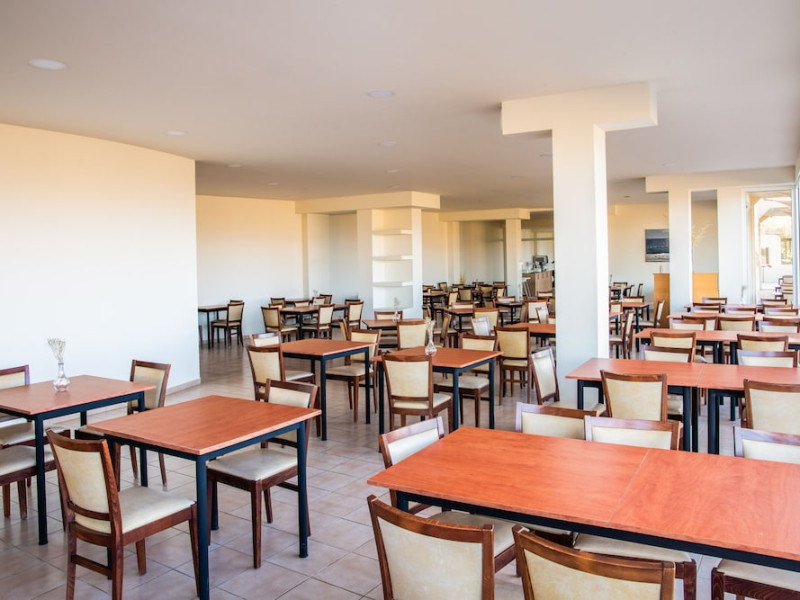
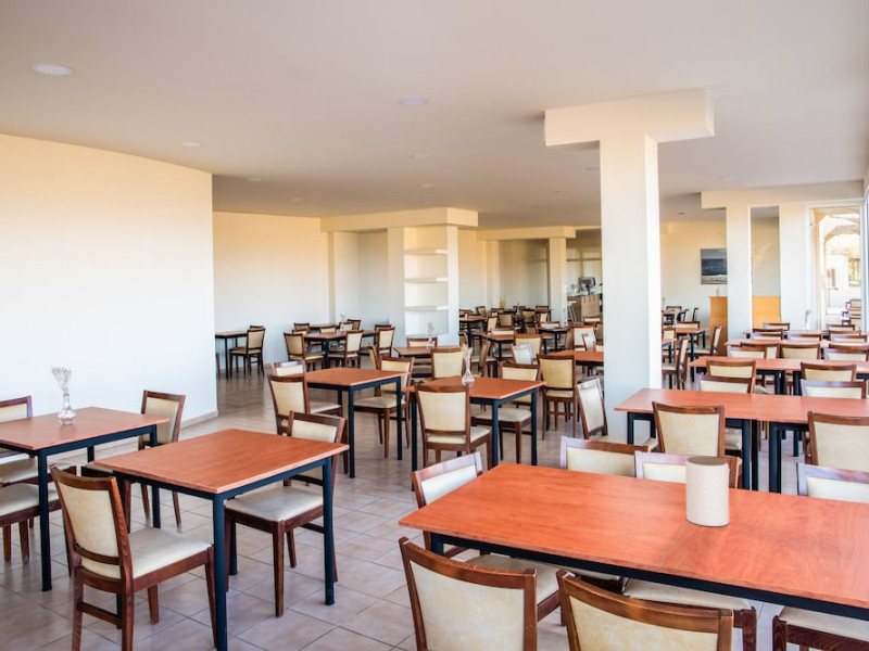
+ jar [684,455,730,527]
